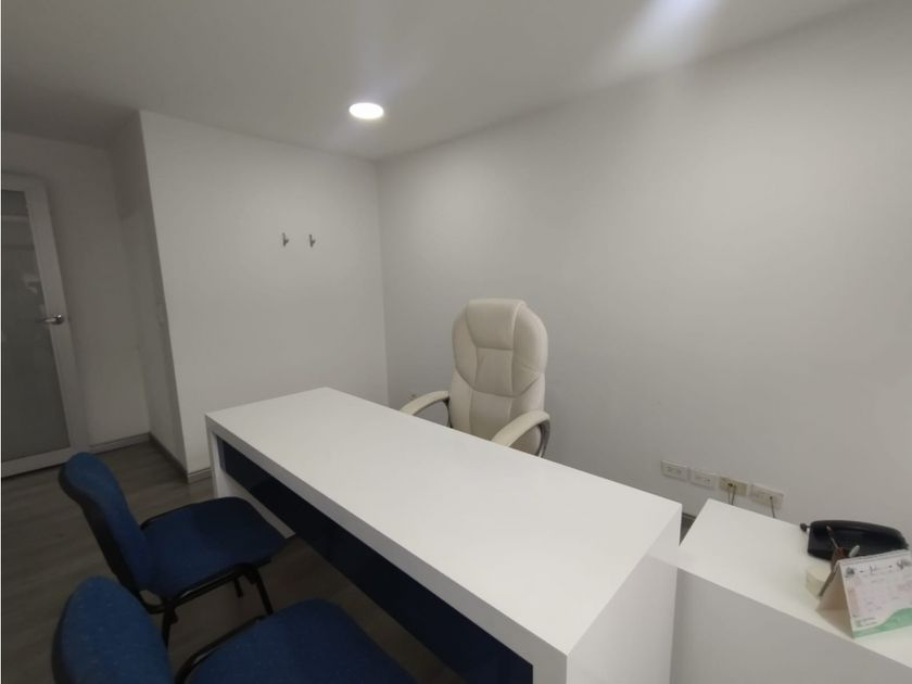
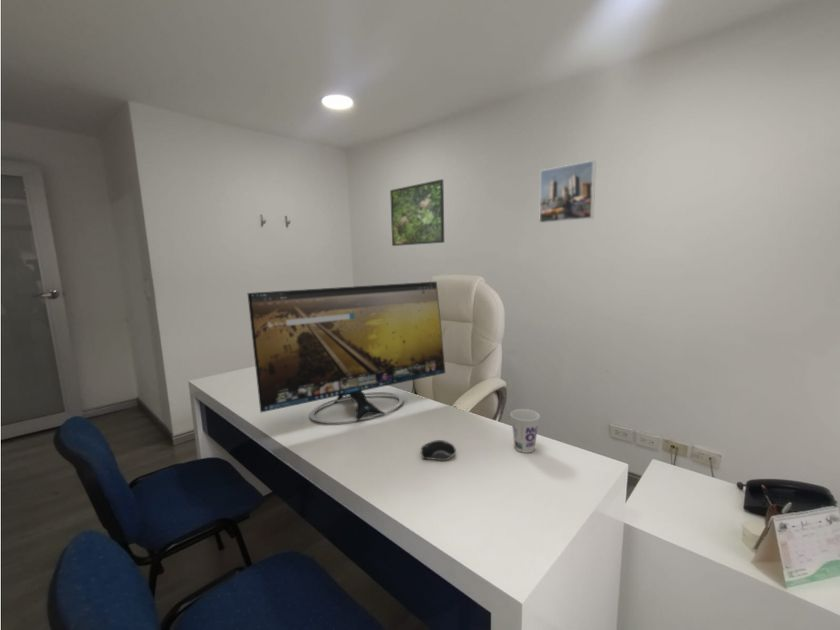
+ cup [509,408,541,454]
+ computer monitor [247,281,446,424]
+ computer mouse [420,439,457,462]
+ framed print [538,159,597,224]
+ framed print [389,178,445,247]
